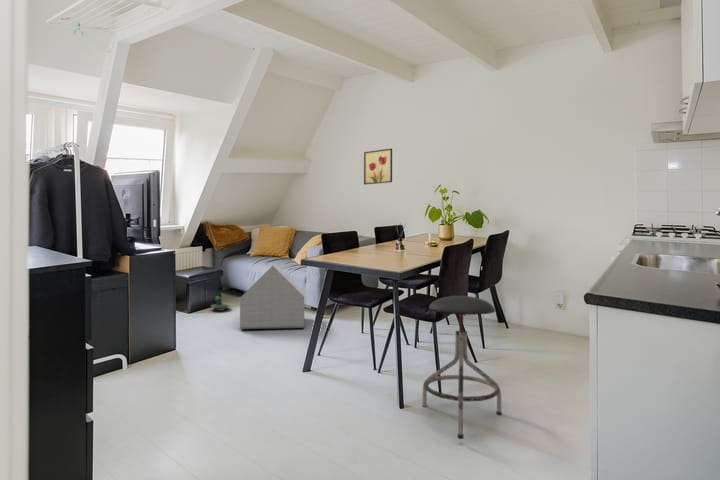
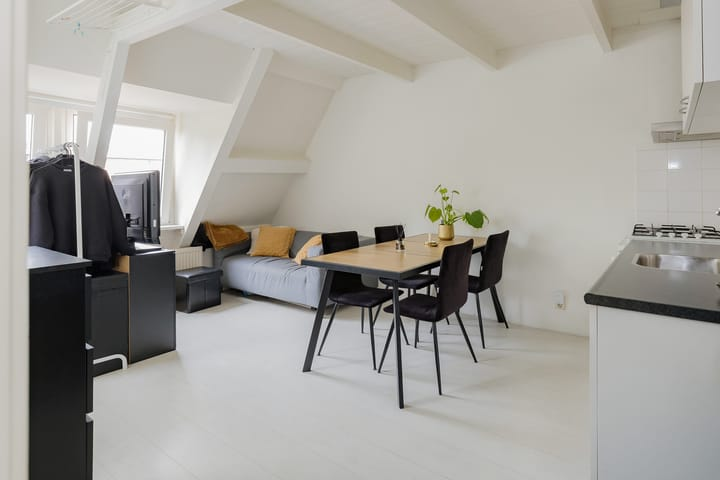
- stool [421,295,503,440]
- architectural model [238,263,308,330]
- wall art [363,148,393,185]
- terrarium [210,290,231,312]
